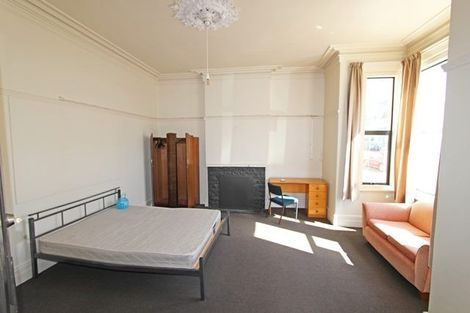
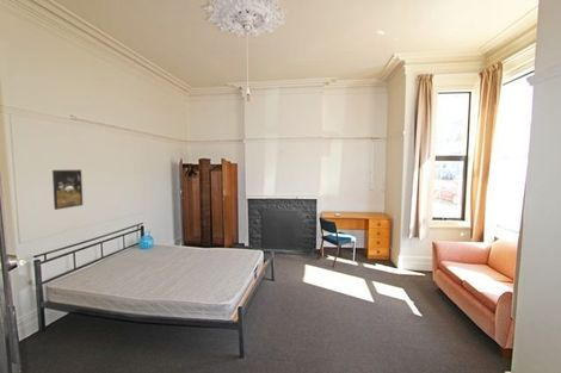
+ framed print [51,169,84,211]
